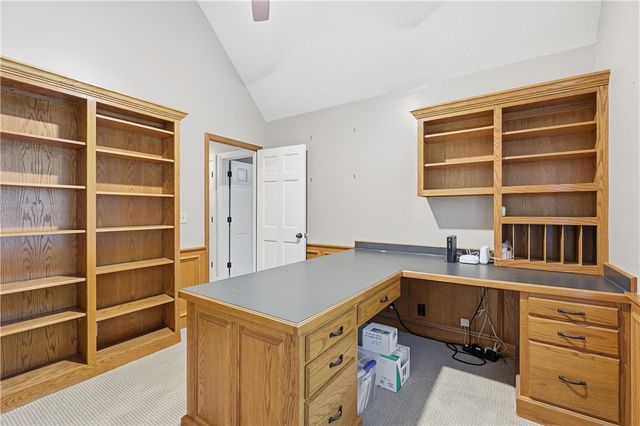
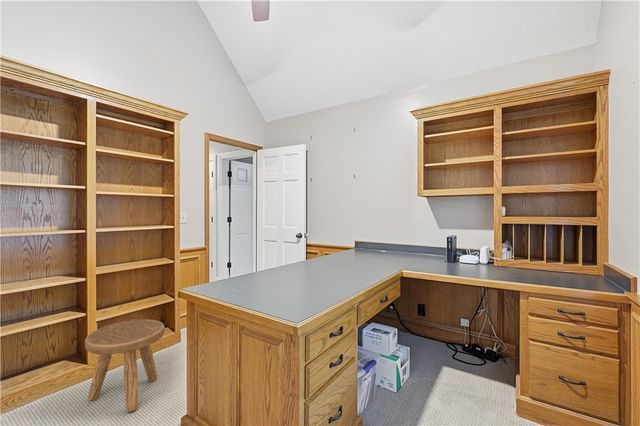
+ stool [84,318,165,413]
